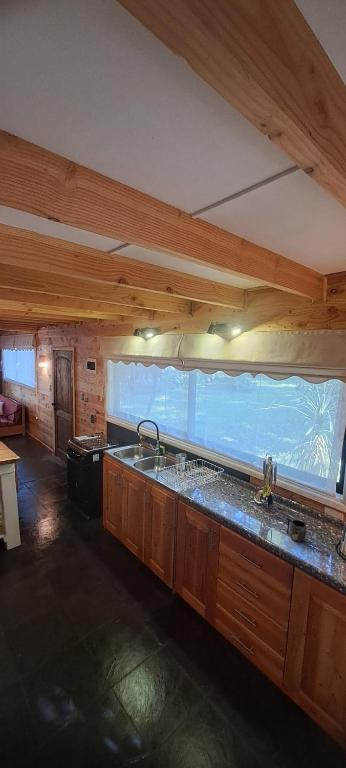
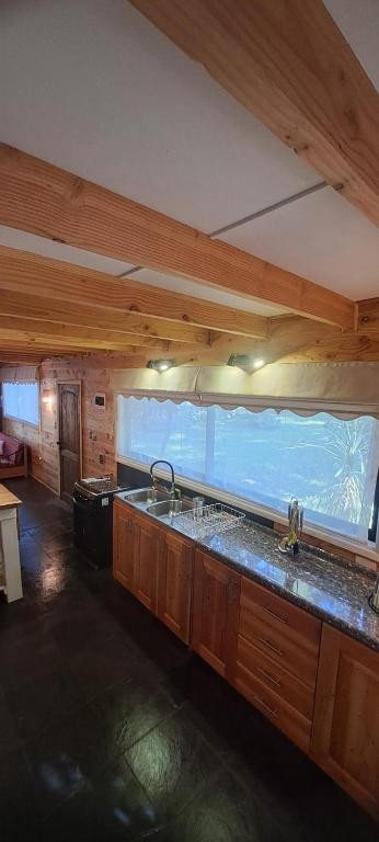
- mug [285,517,308,543]
